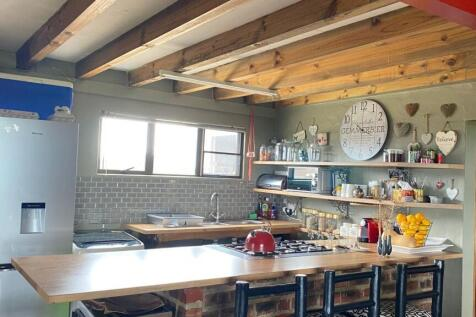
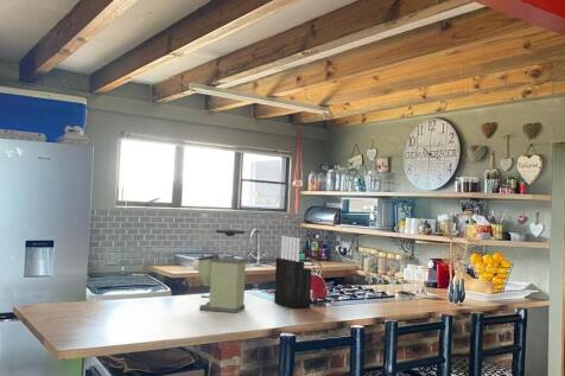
+ knife block [273,235,312,310]
+ coffee grinder [197,229,248,314]
